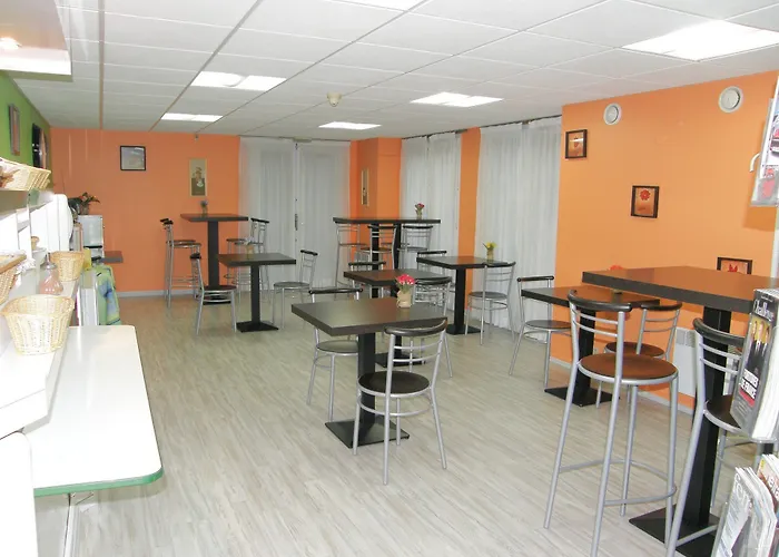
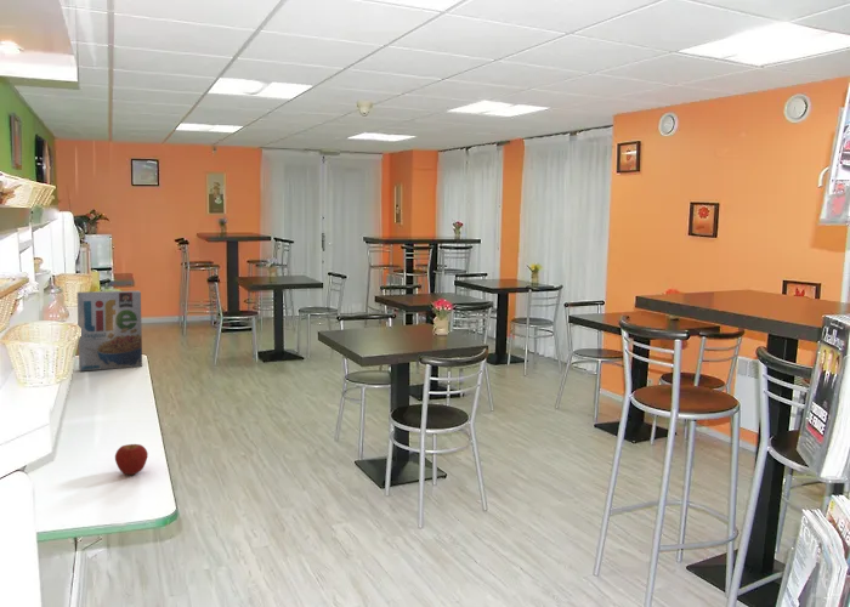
+ apple [114,443,149,476]
+ cereal box [75,290,143,373]
